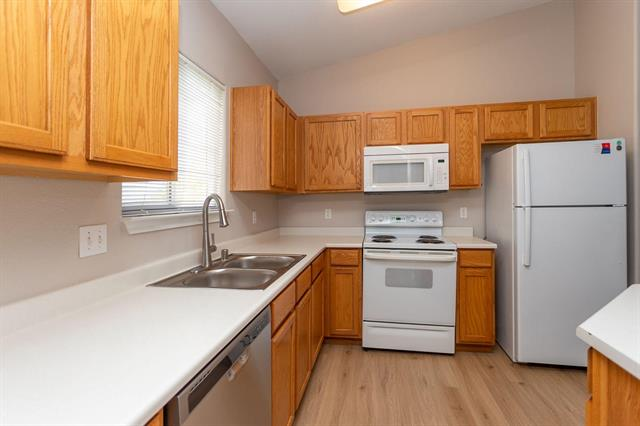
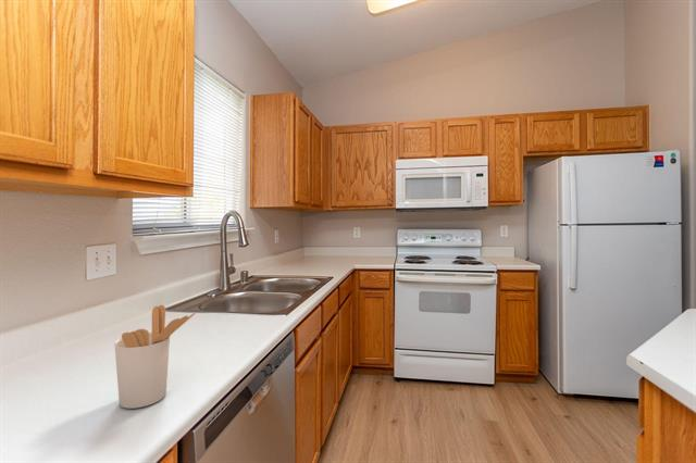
+ utensil holder [113,304,197,410]
